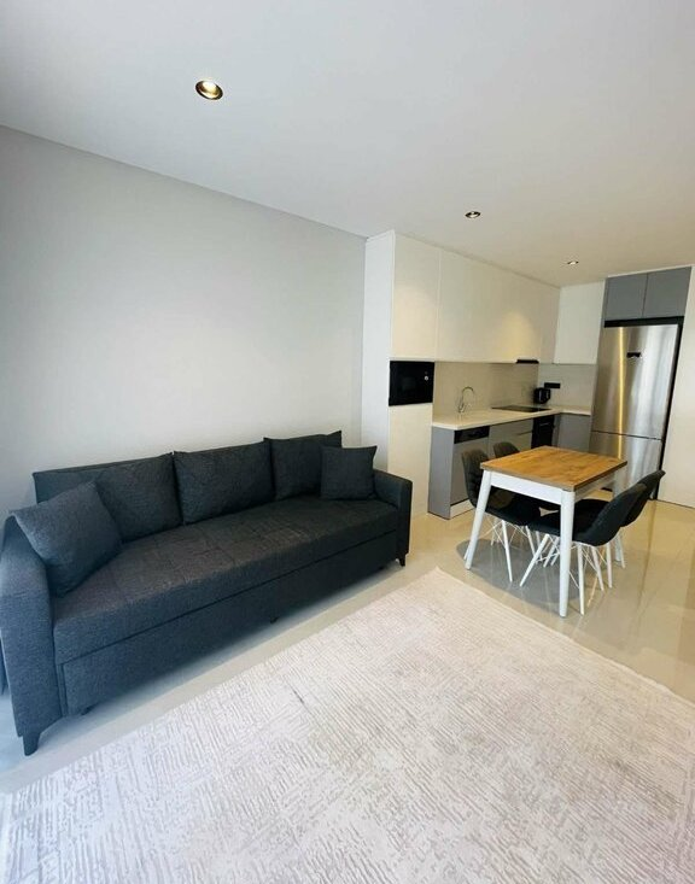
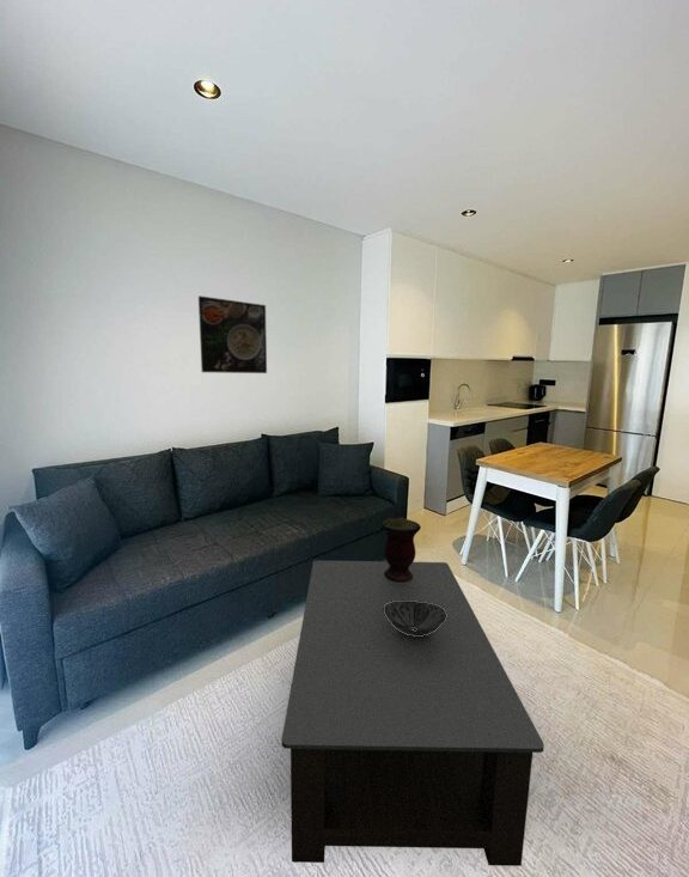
+ decorative bowl [384,601,447,637]
+ coffee table [281,560,545,867]
+ vase [380,517,422,583]
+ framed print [197,294,268,374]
